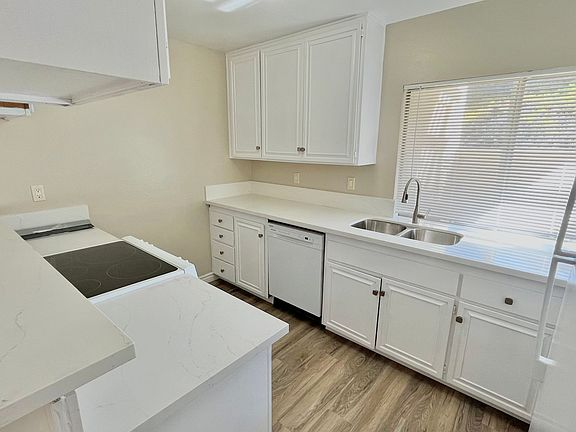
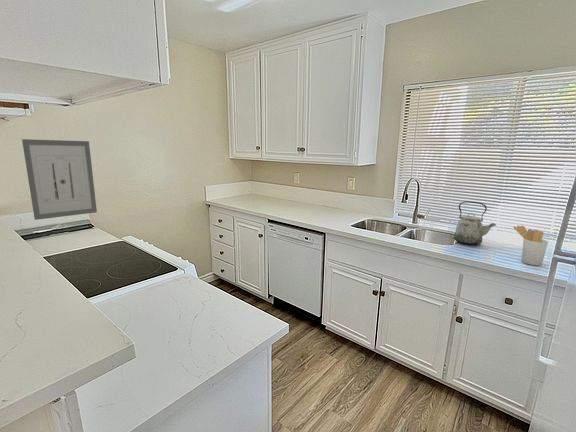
+ wall art [21,138,98,221]
+ kettle [453,200,497,246]
+ utensil holder [512,225,549,266]
